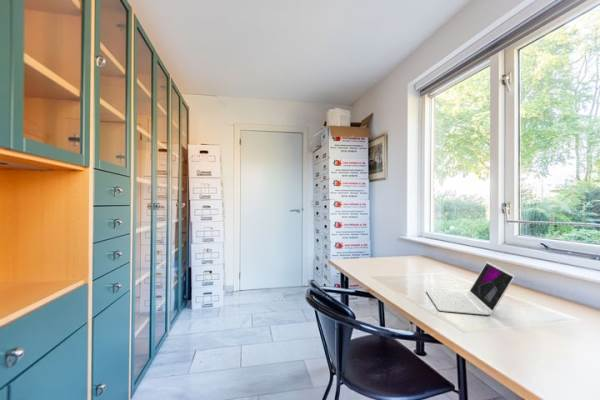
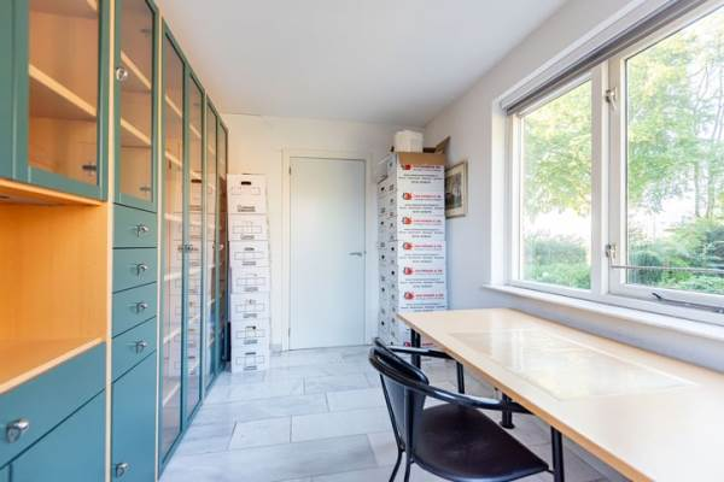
- laptop [425,260,516,316]
